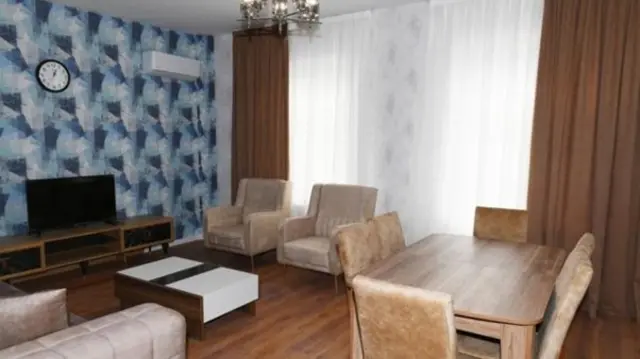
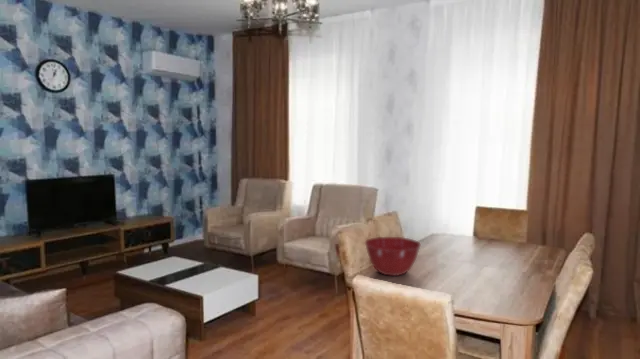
+ mixing bowl [364,236,422,277]
